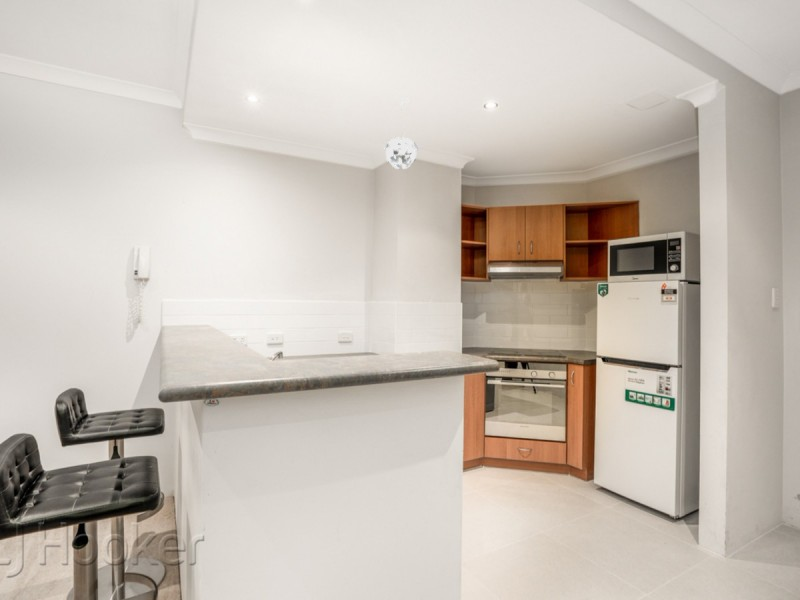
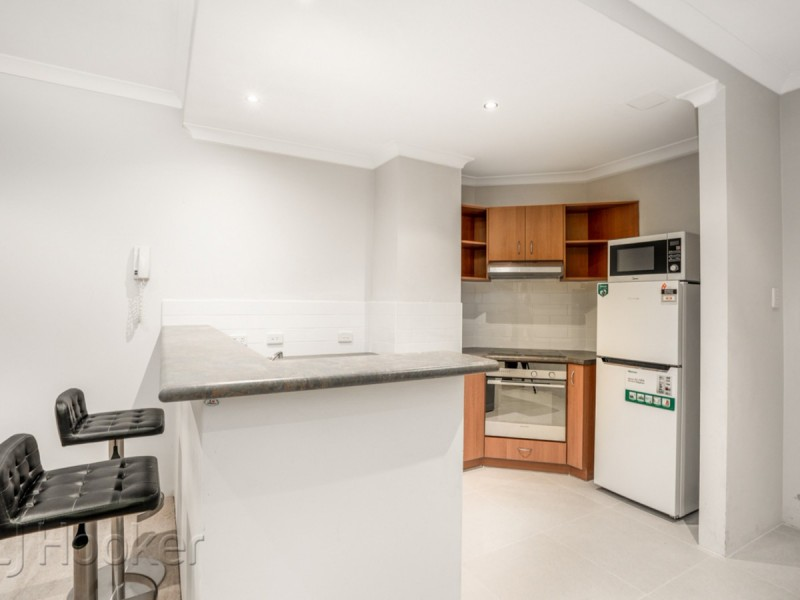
- pendant light [383,97,419,170]
